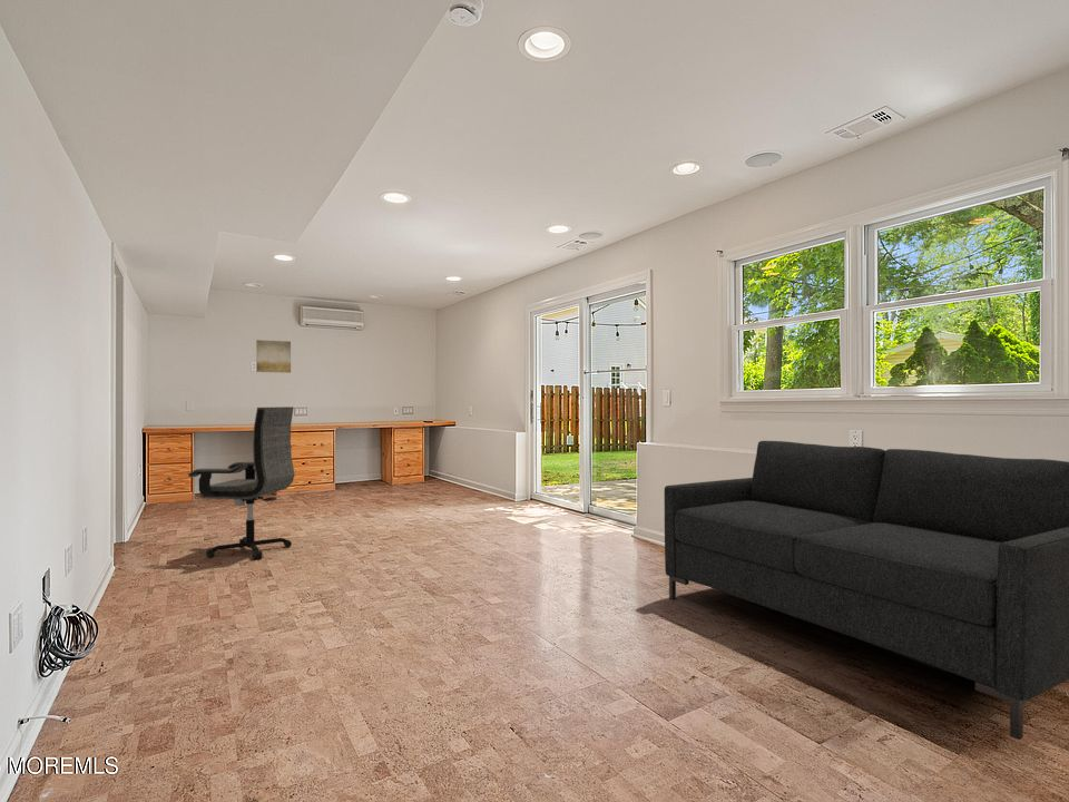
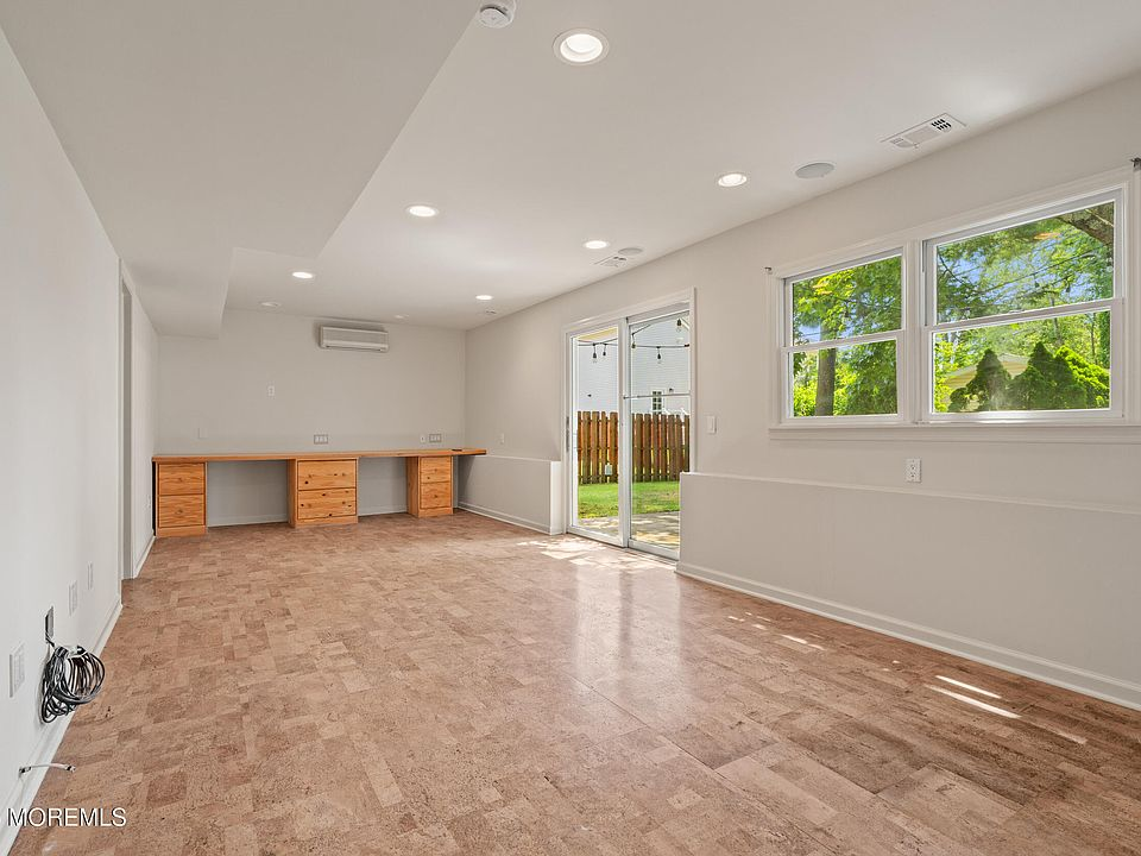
- office chair [187,405,296,560]
- wall art [255,339,292,374]
- sofa [664,440,1069,741]
